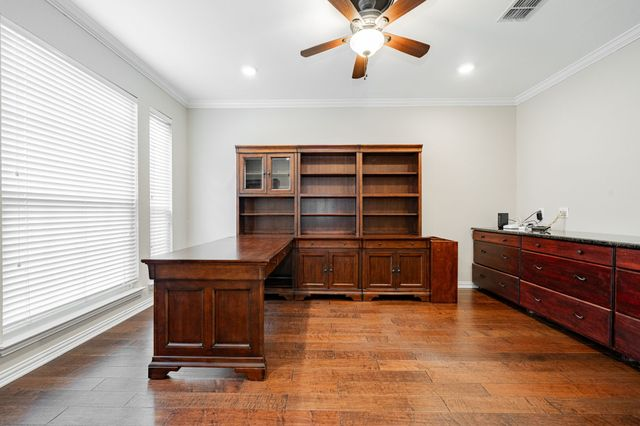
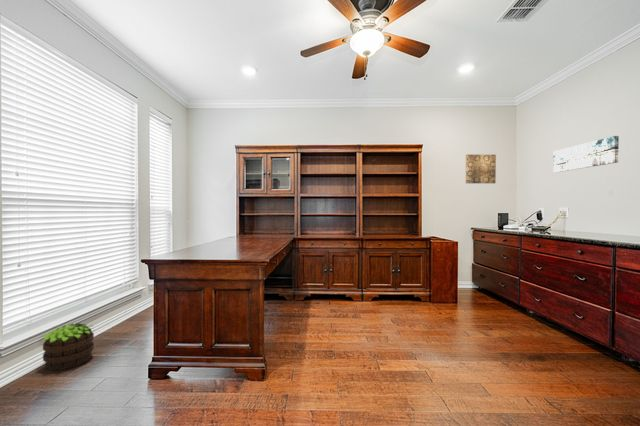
+ potted plant [41,322,96,371]
+ wall art [552,135,620,173]
+ wall art [465,154,497,184]
